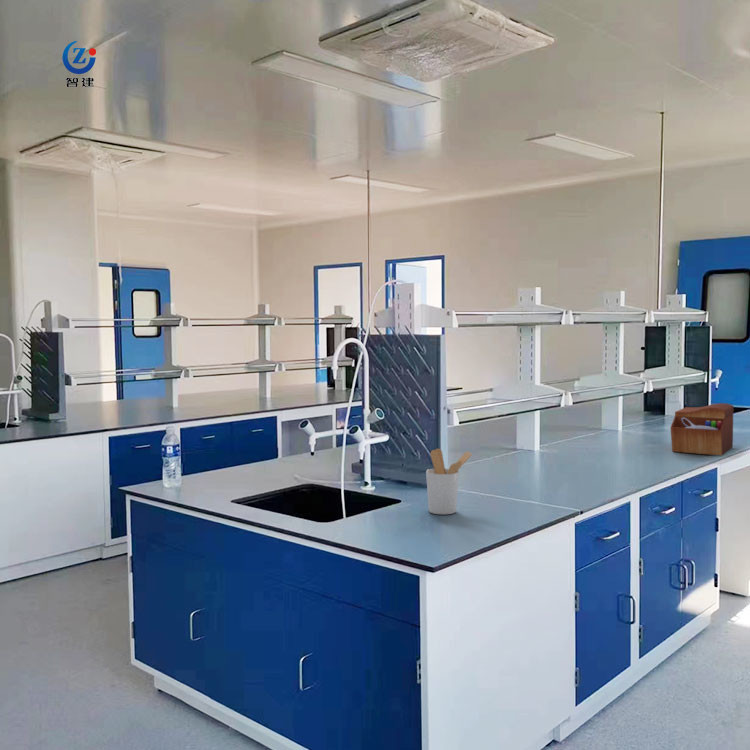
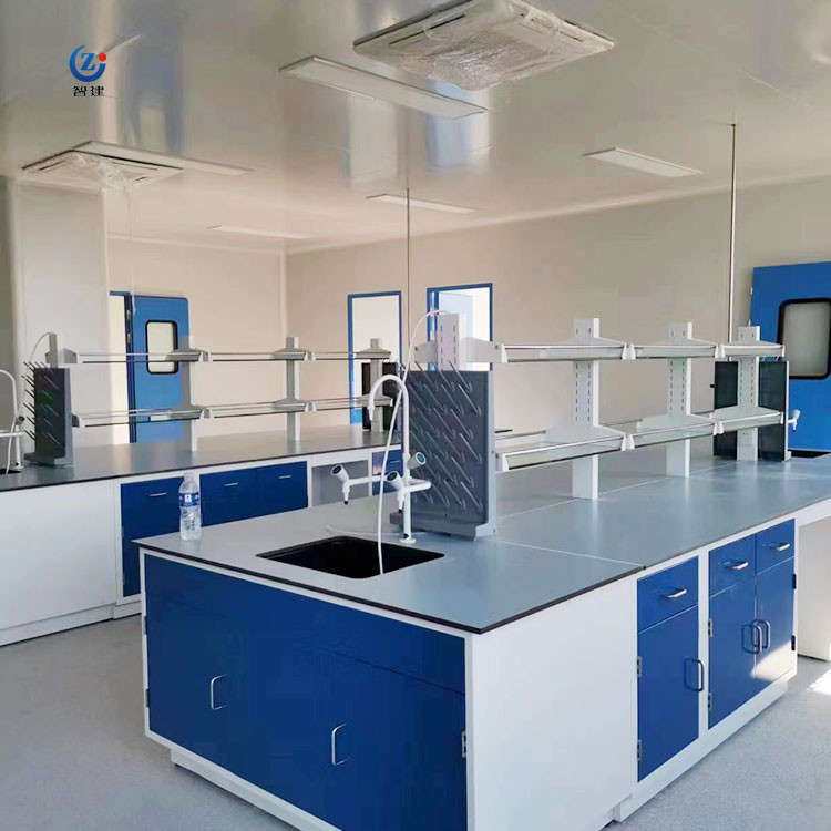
- utensil holder [425,448,473,515]
- sewing box [669,402,735,457]
